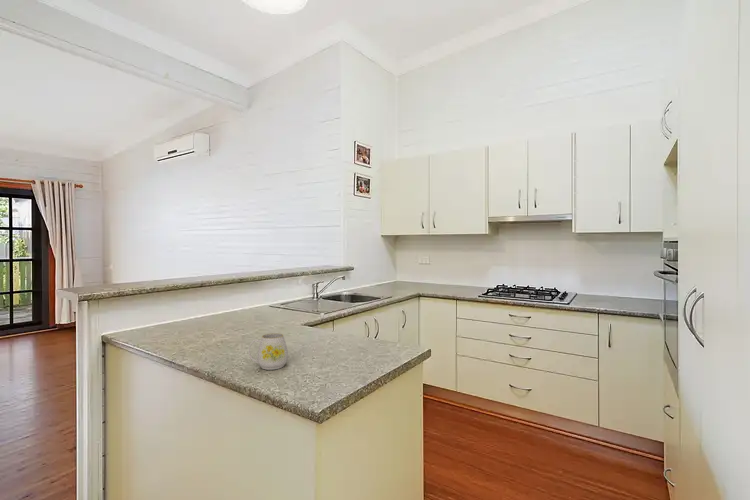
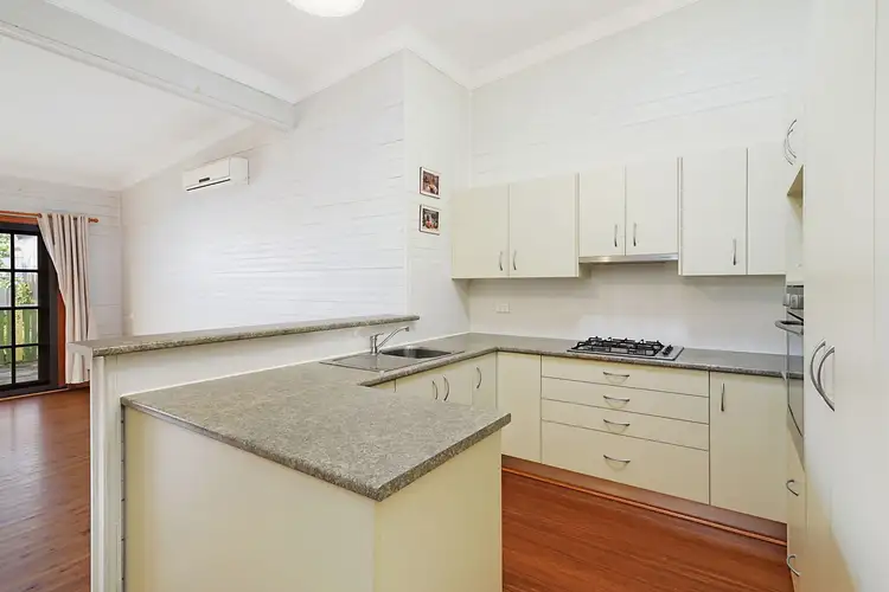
- mug [248,332,289,371]
